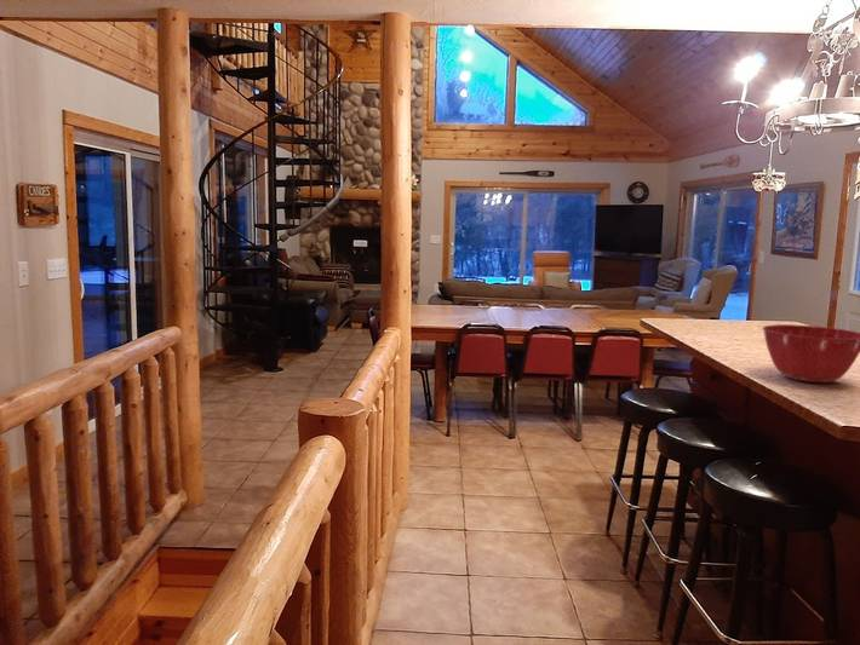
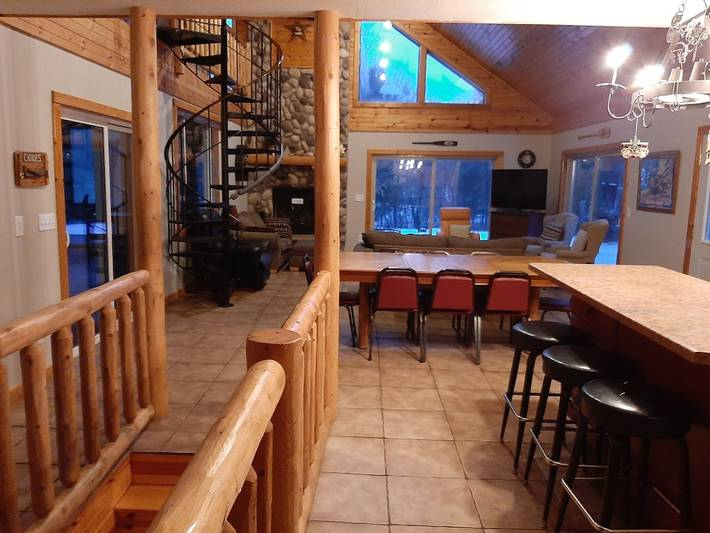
- mixing bowl [762,323,860,384]
